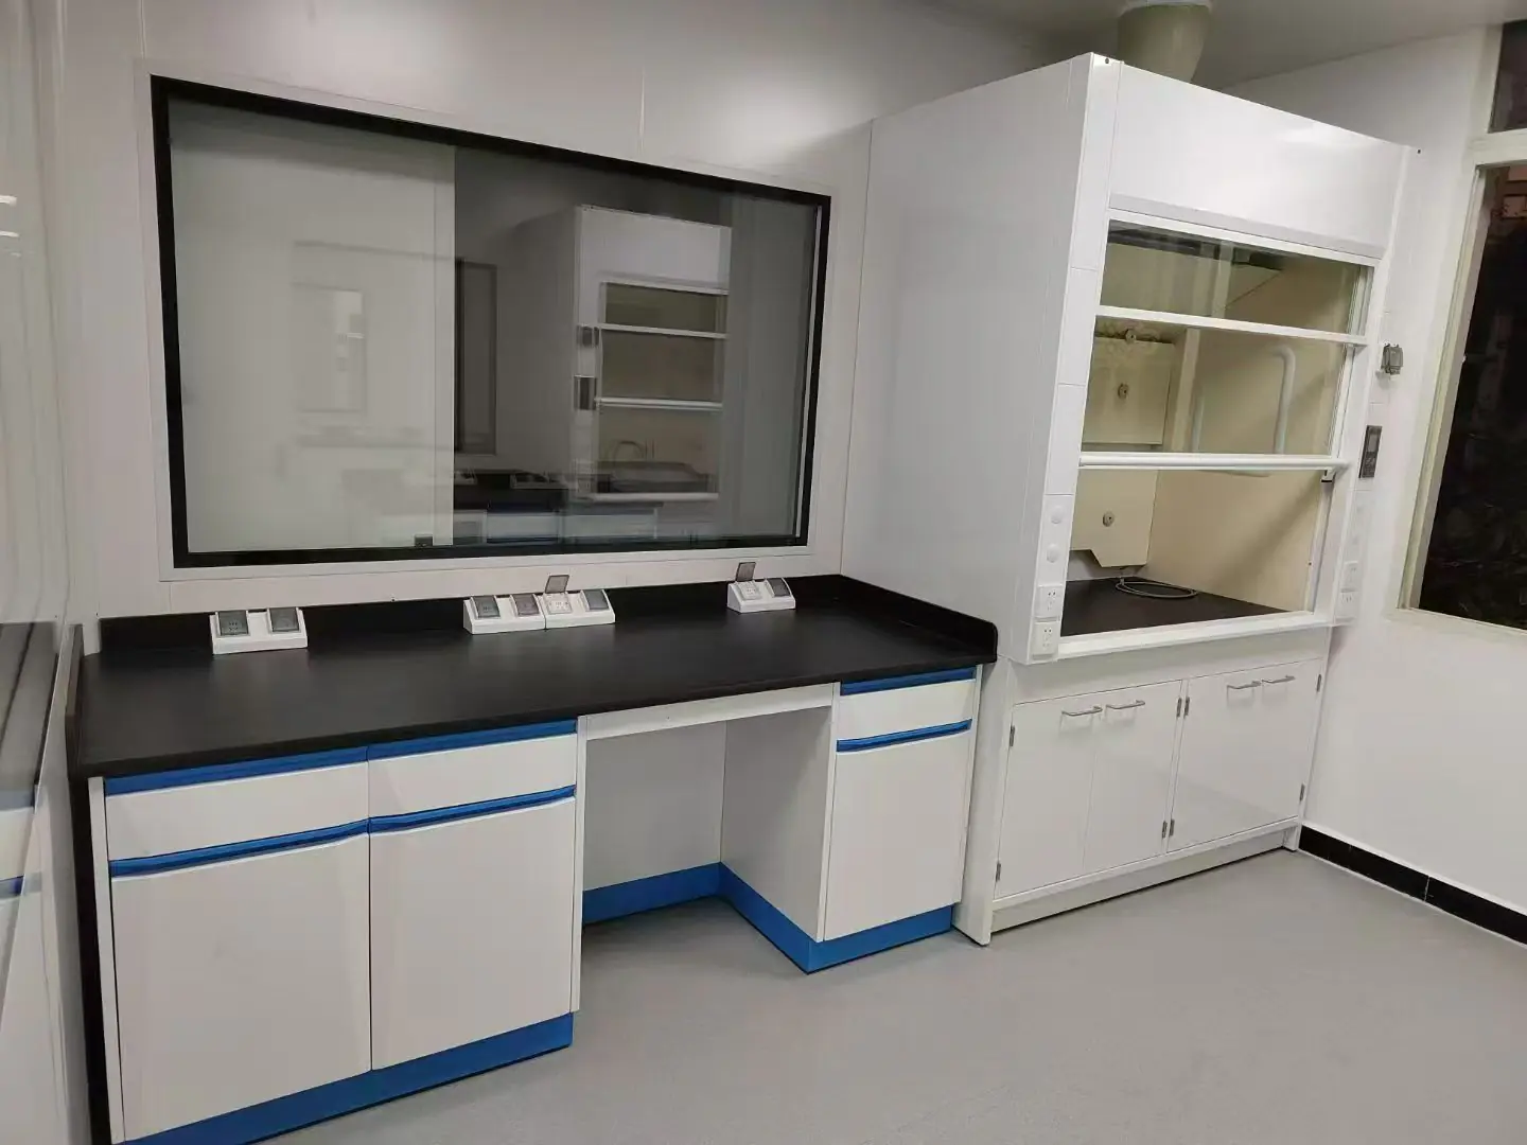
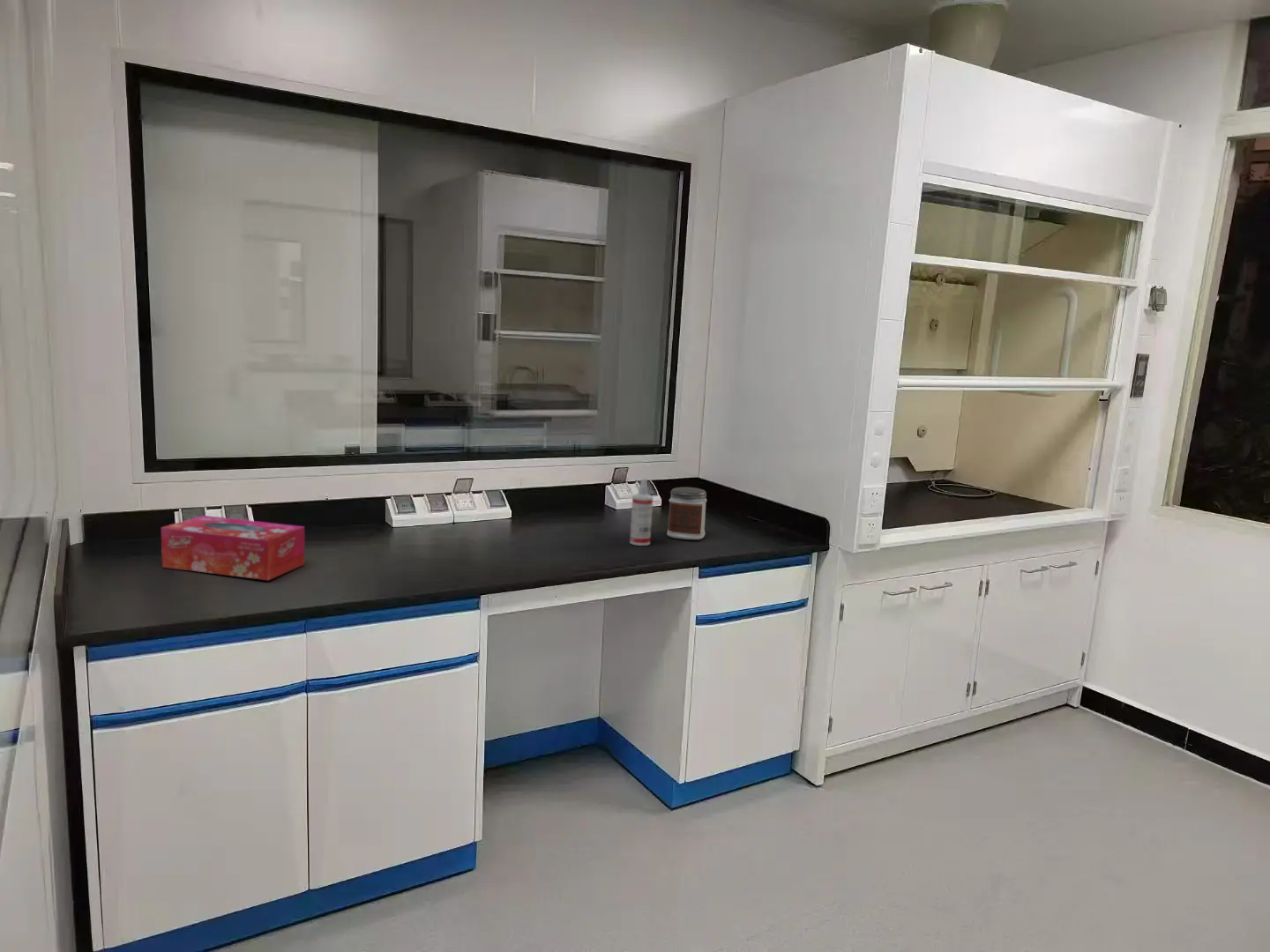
+ jar [666,487,708,540]
+ tissue box [161,515,305,581]
+ spray bottle [629,477,654,547]
